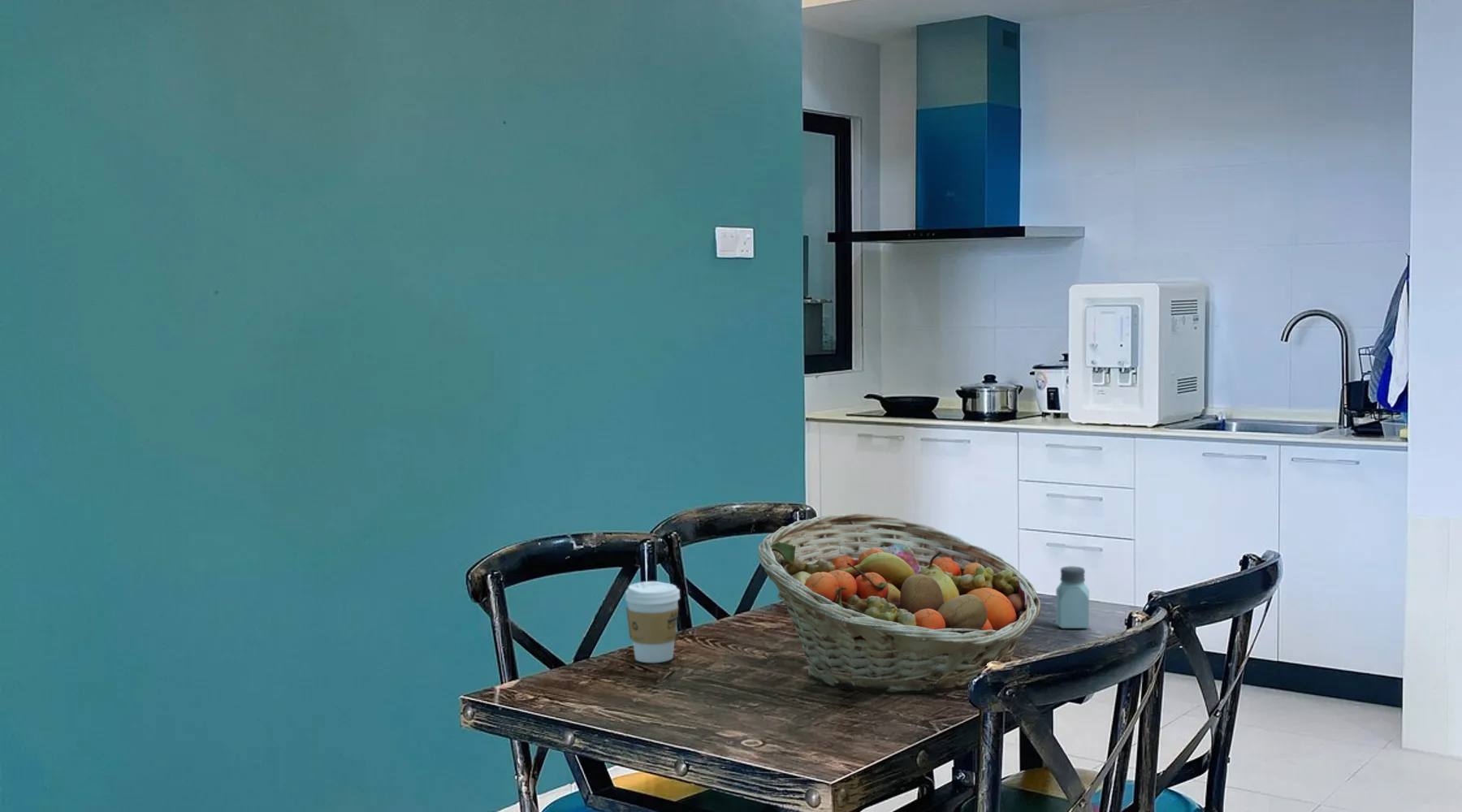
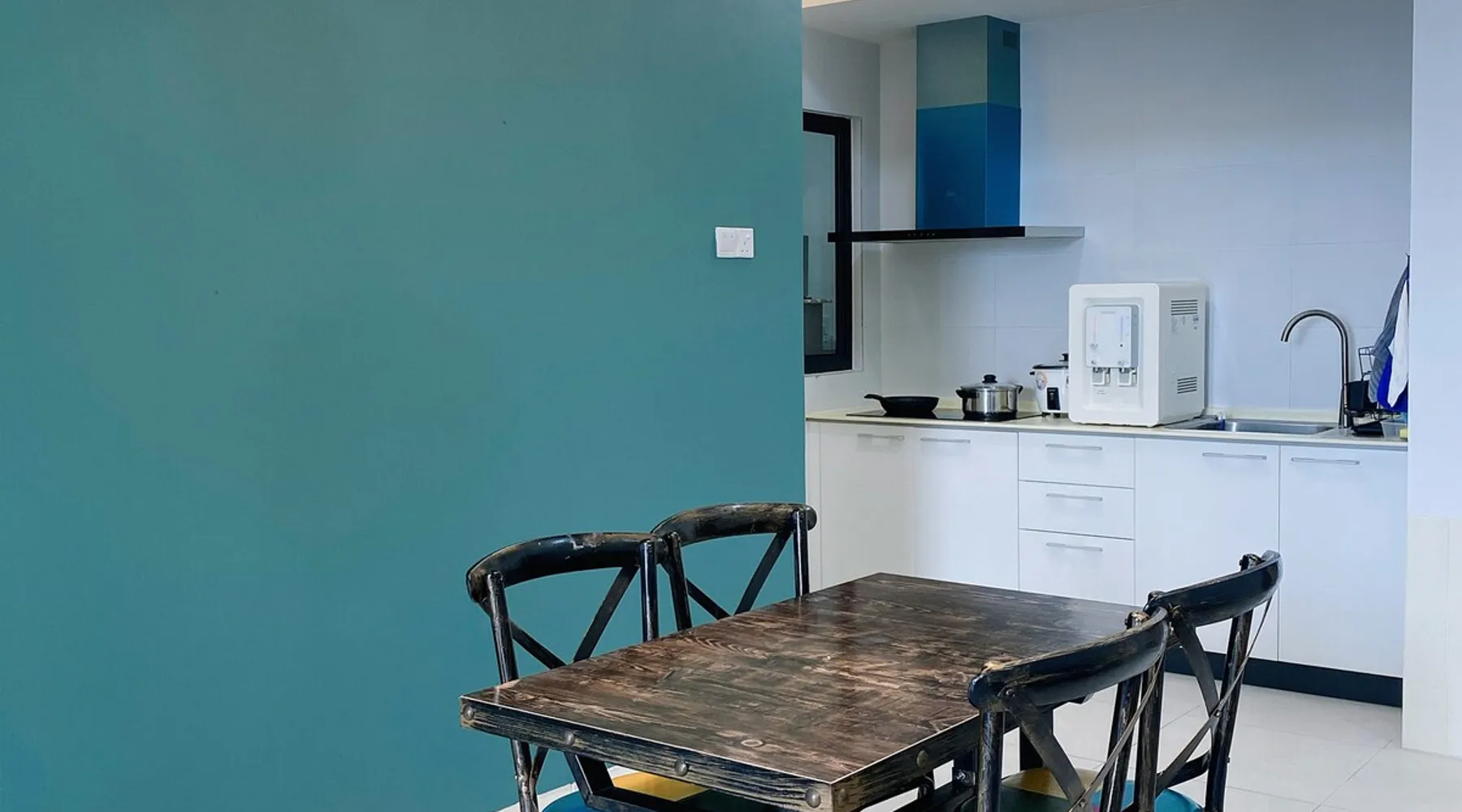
- saltshaker [1055,565,1090,629]
- fruit basket [757,512,1042,695]
- coffee cup [625,581,681,663]
